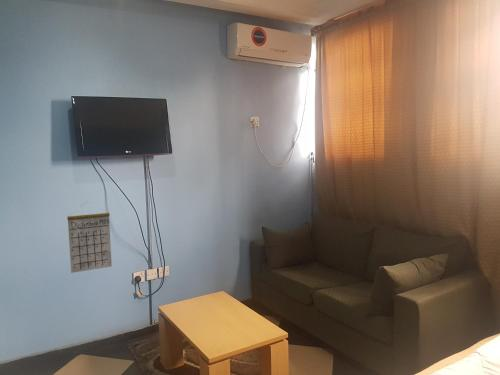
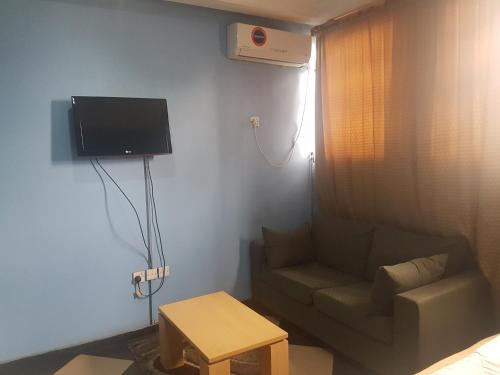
- calendar [66,201,113,274]
